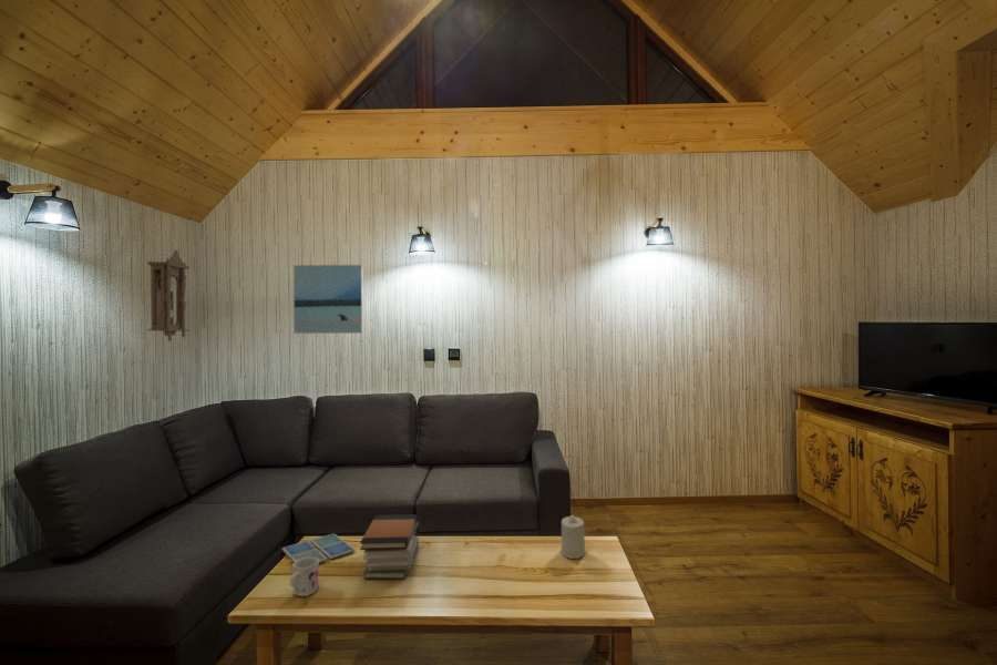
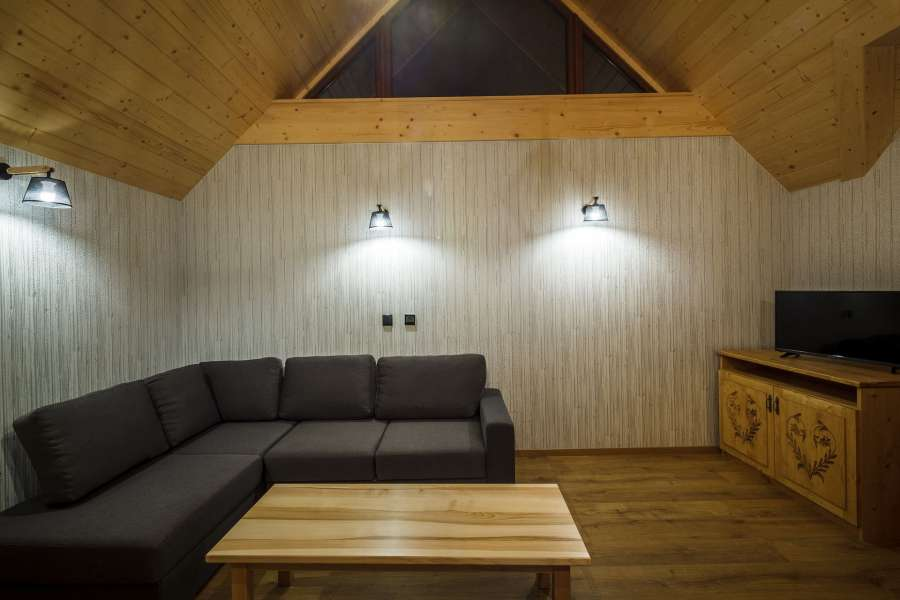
- candle [561,513,586,560]
- drink coaster [281,532,356,564]
- mug [289,557,320,597]
- book stack [359,513,420,580]
- pendulum clock [146,249,191,342]
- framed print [292,264,364,335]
